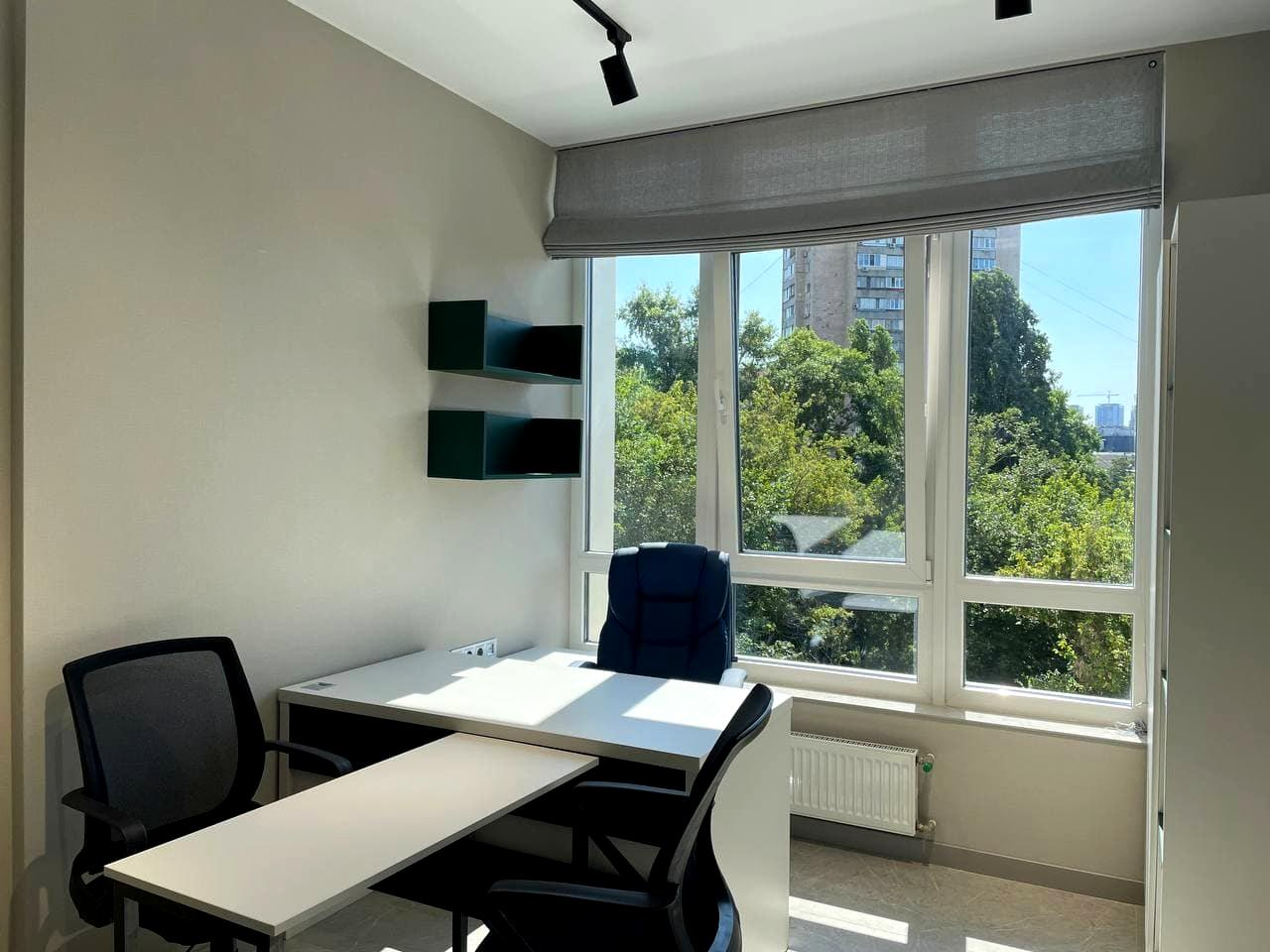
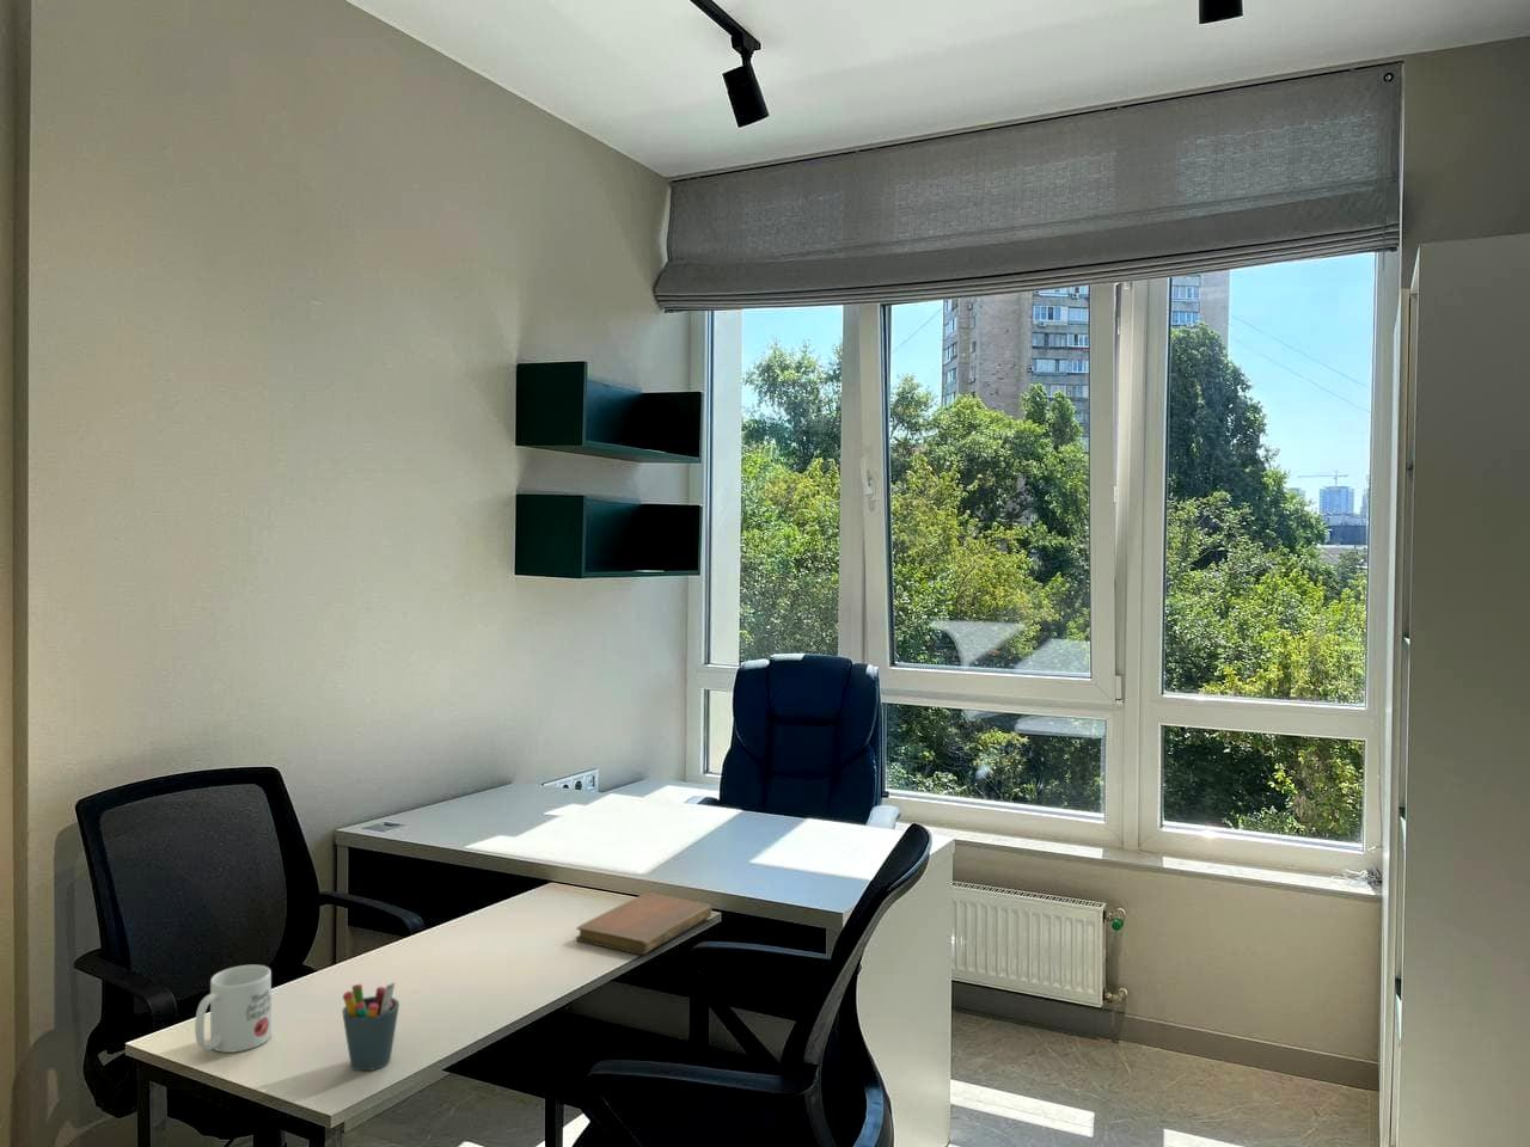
+ notebook [575,892,713,955]
+ mug [194,964,272,1054]
+ pen holder [341,981,400,1072]
